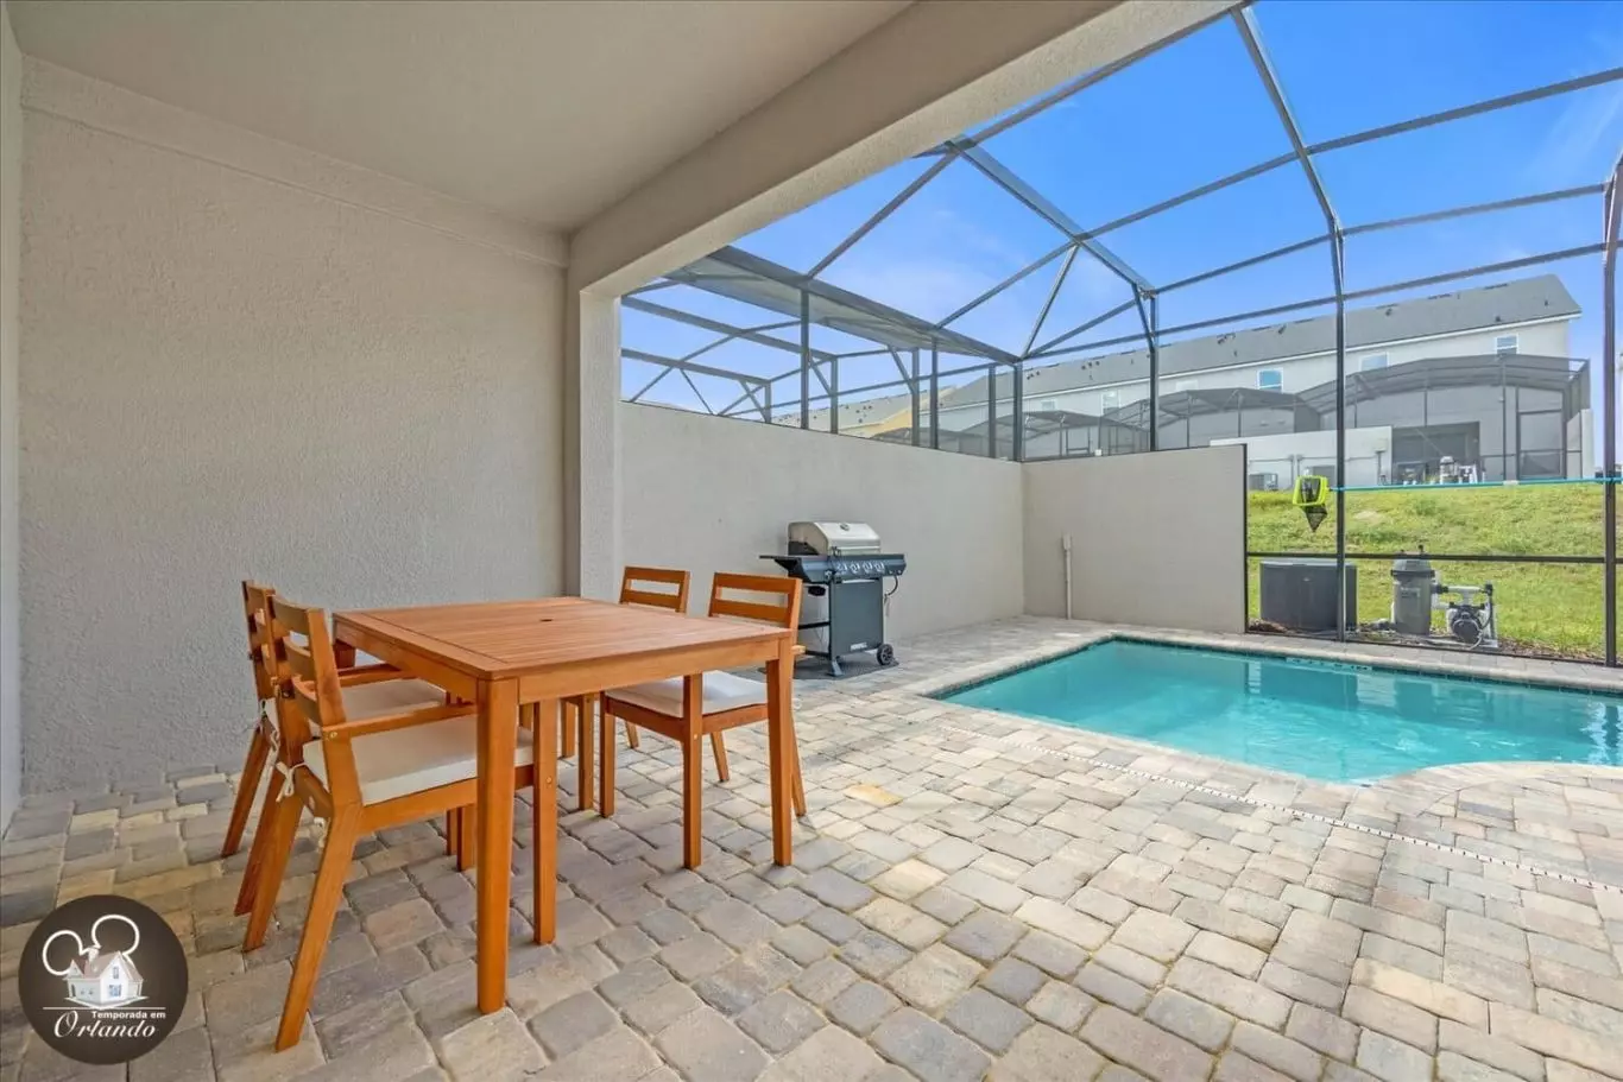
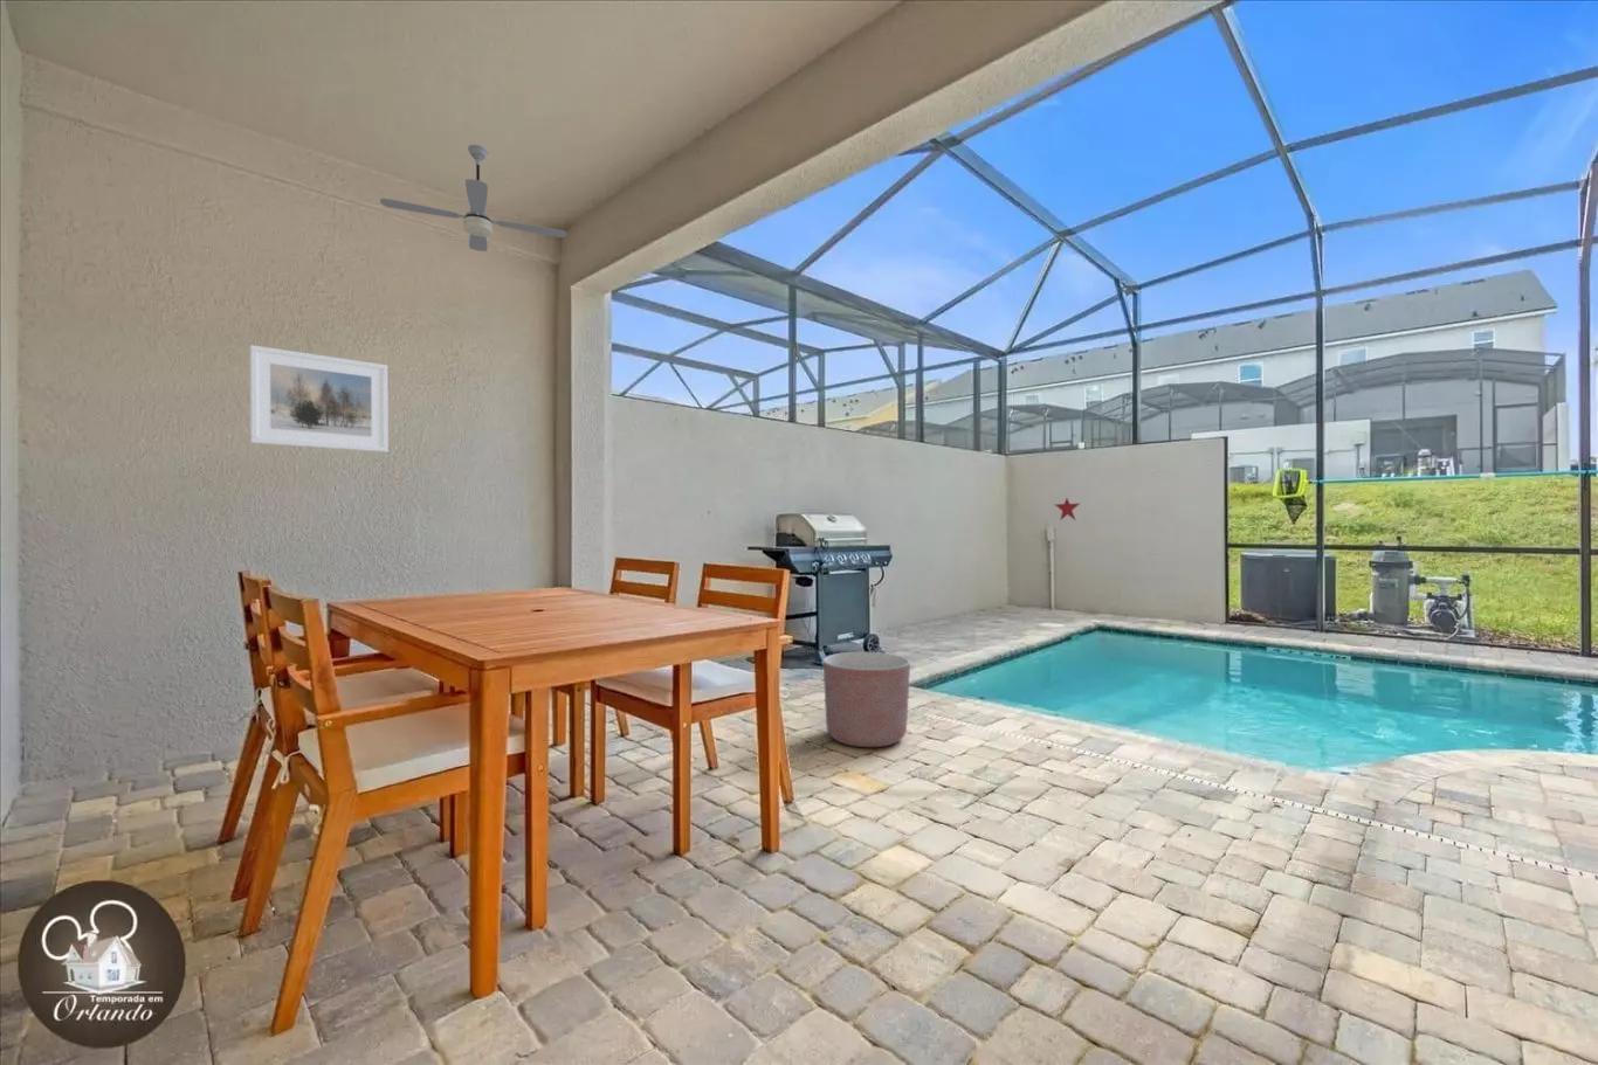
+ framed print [250,344,390,454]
+ planter [823,651,911,748]
+ ceiling fan [379,144,567,252]
+ decorative star [1053,497,1082,522]
